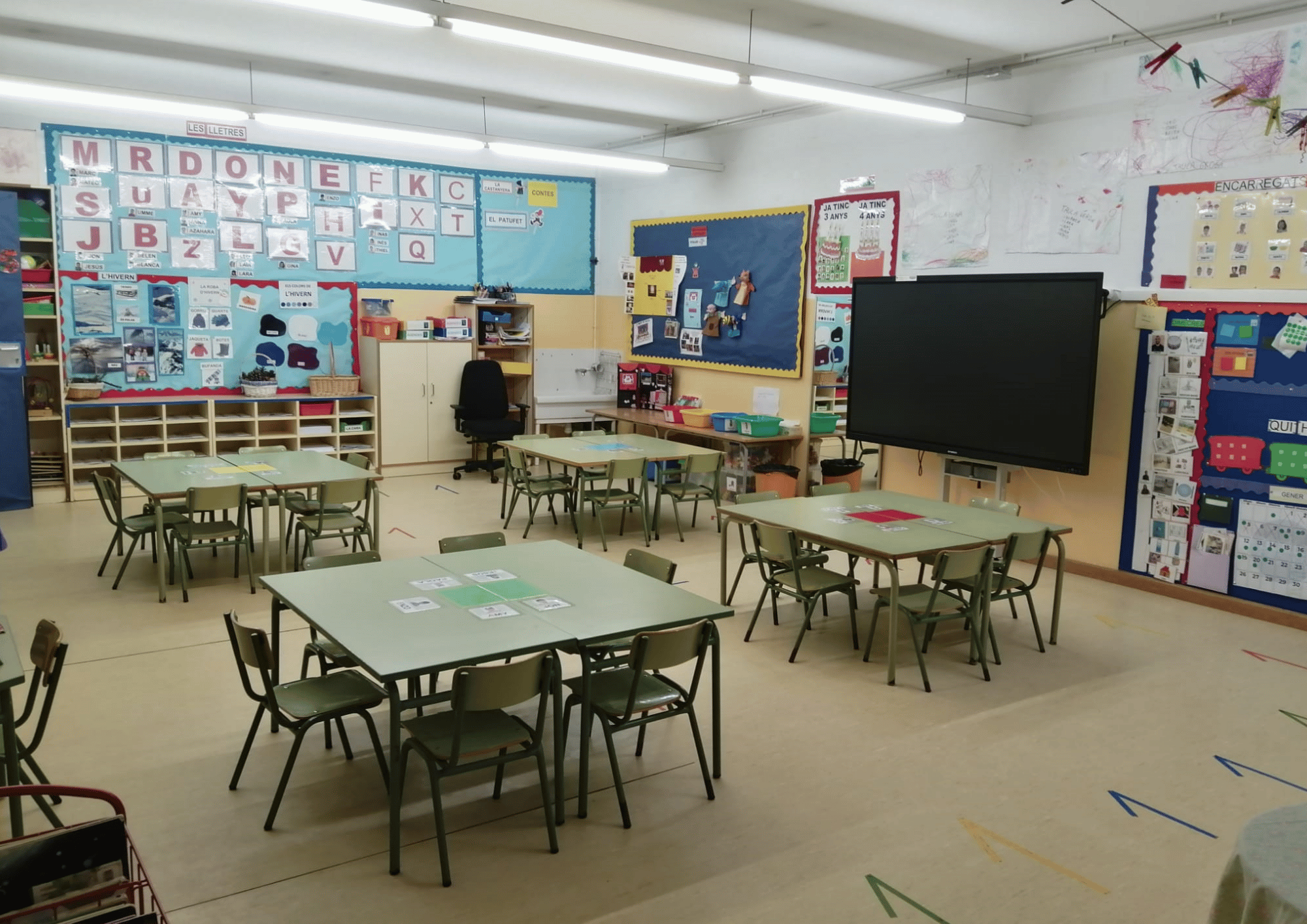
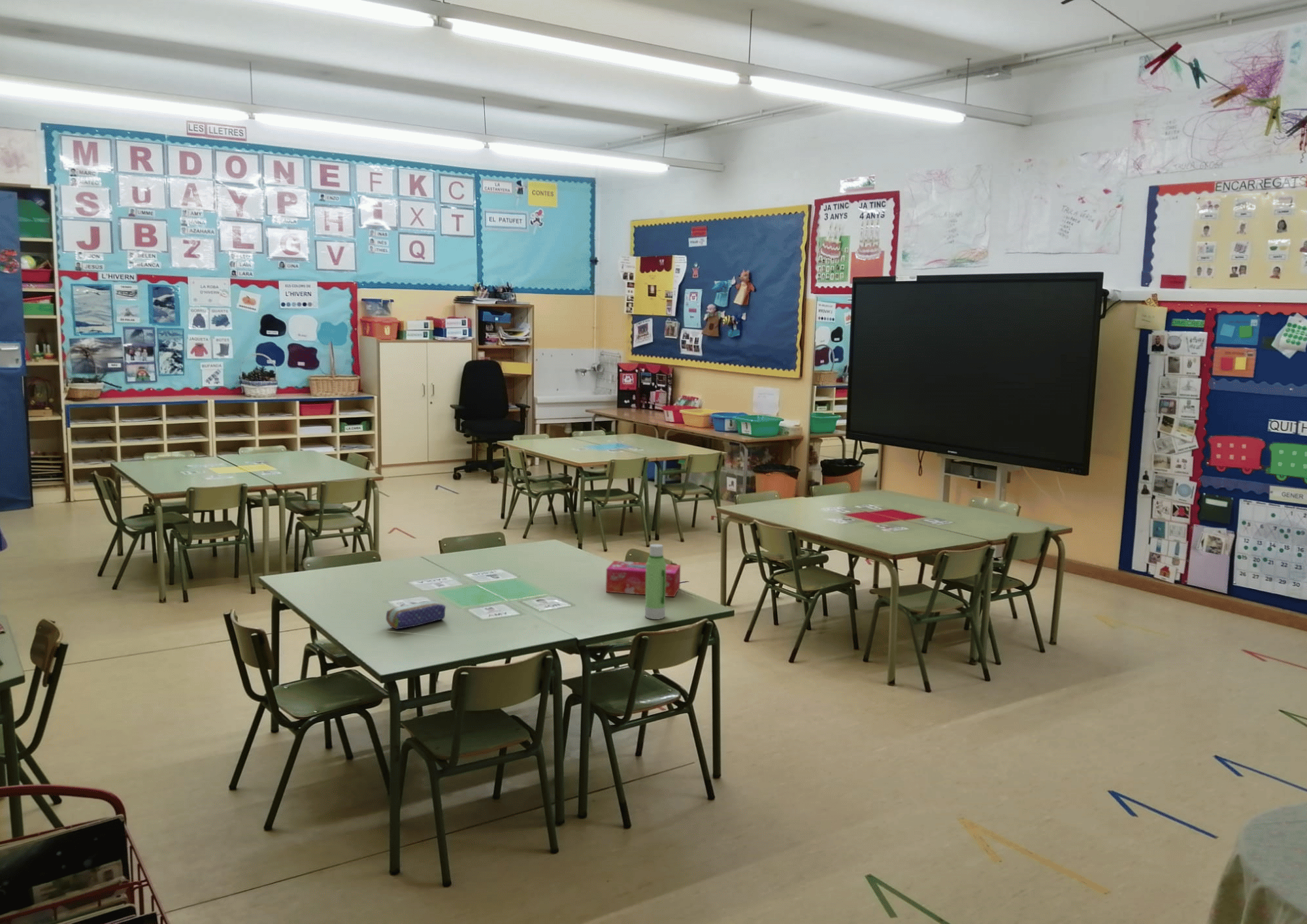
+ tissue box [605,560,681,597]
+ water bottle [644,544,667,620]
+ pencil case [386,600,446,630]
